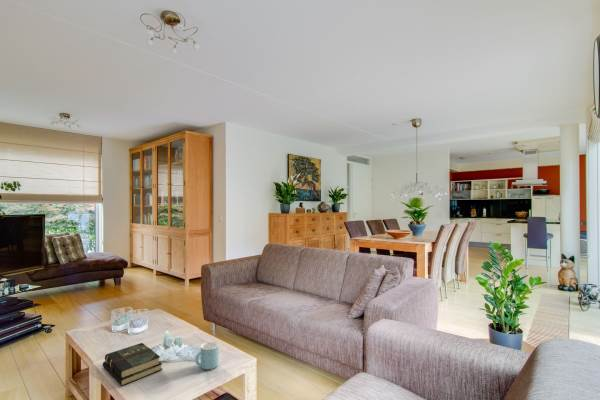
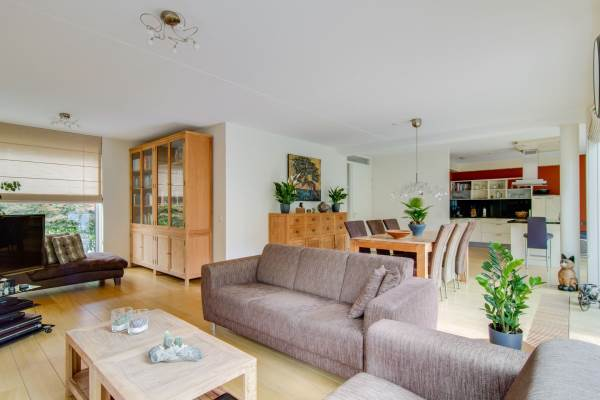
- book [102,342,163,387]
- mug [194,341,219,371]
